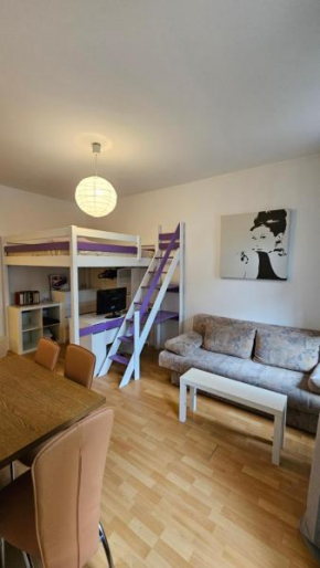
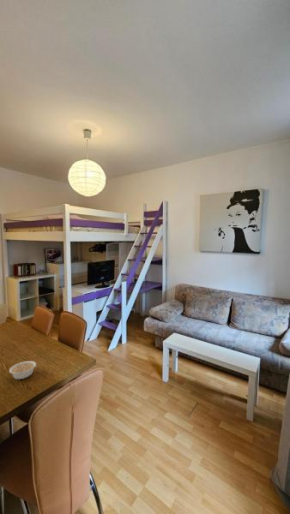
+ legume [8,360,40,380]
